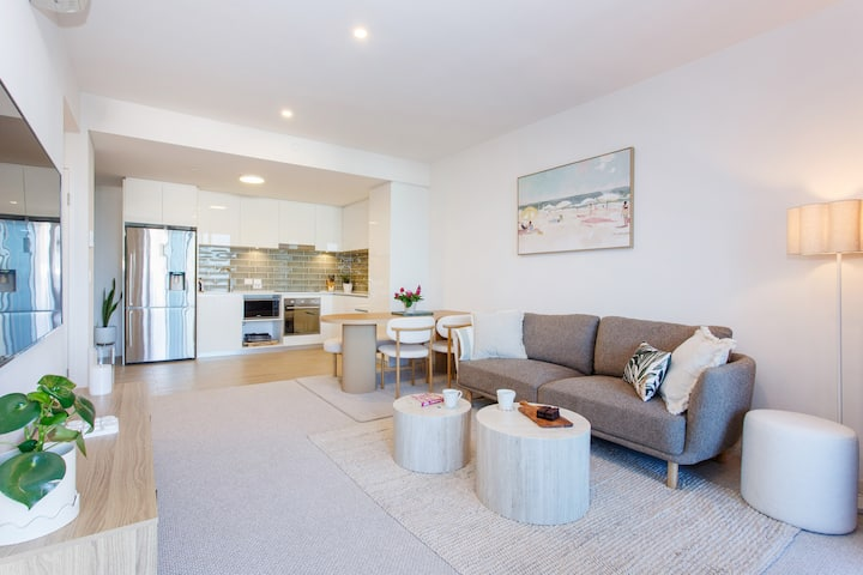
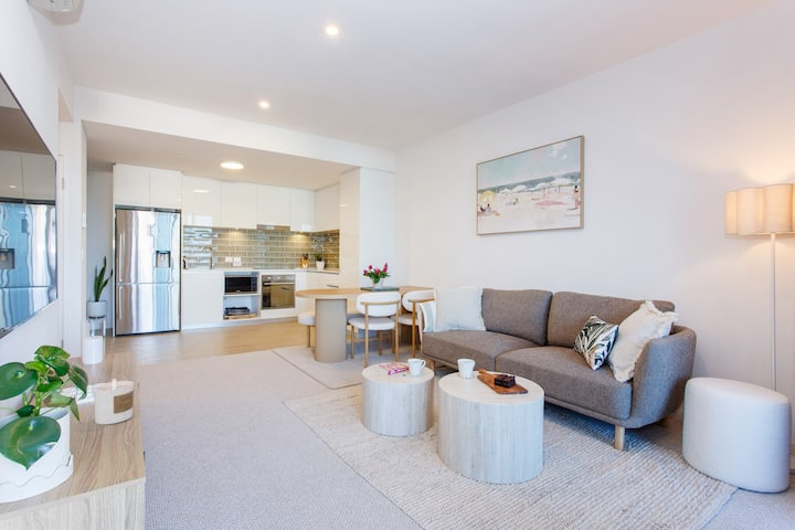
+ candle [93,378,135,425]
